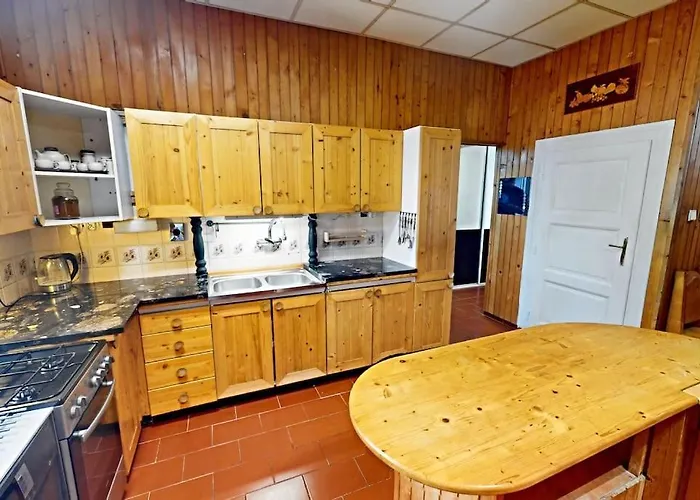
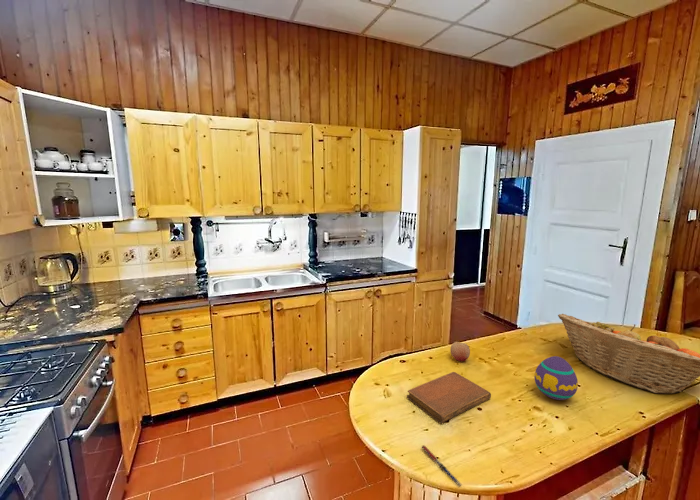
+ pen [421,444,463,488]
+ notebook [406,371,492,424]
+ fruit [449,341,471,362]
+ fruit basket [557,313,700,395]
+ decorative egg [533,355,579,401]
